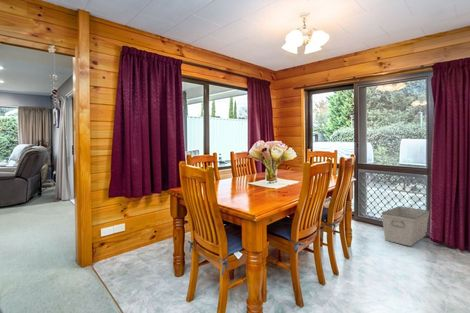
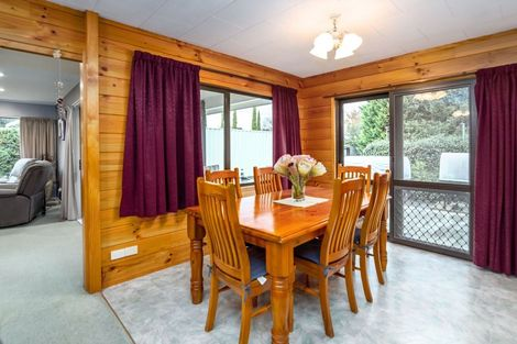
- storage bin [381,205,431,247]
